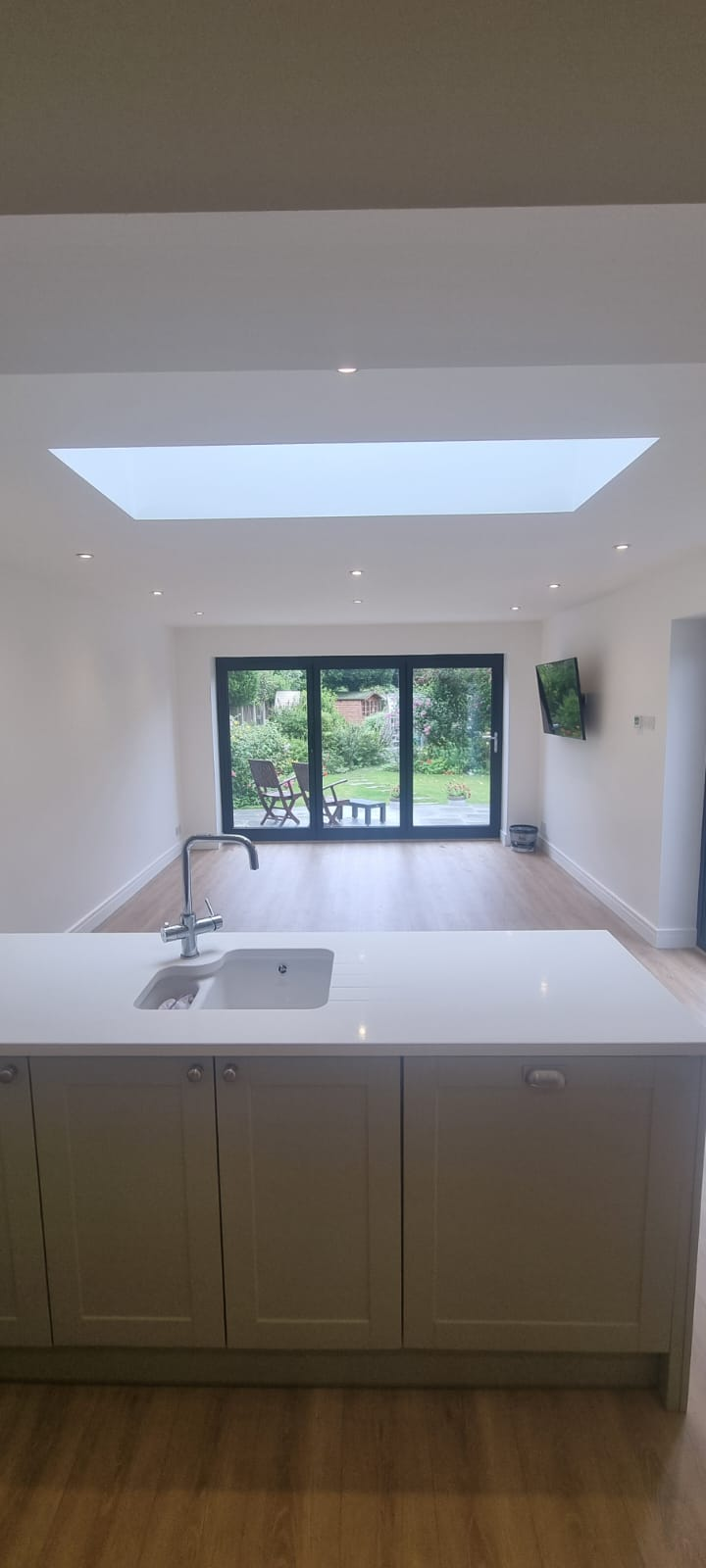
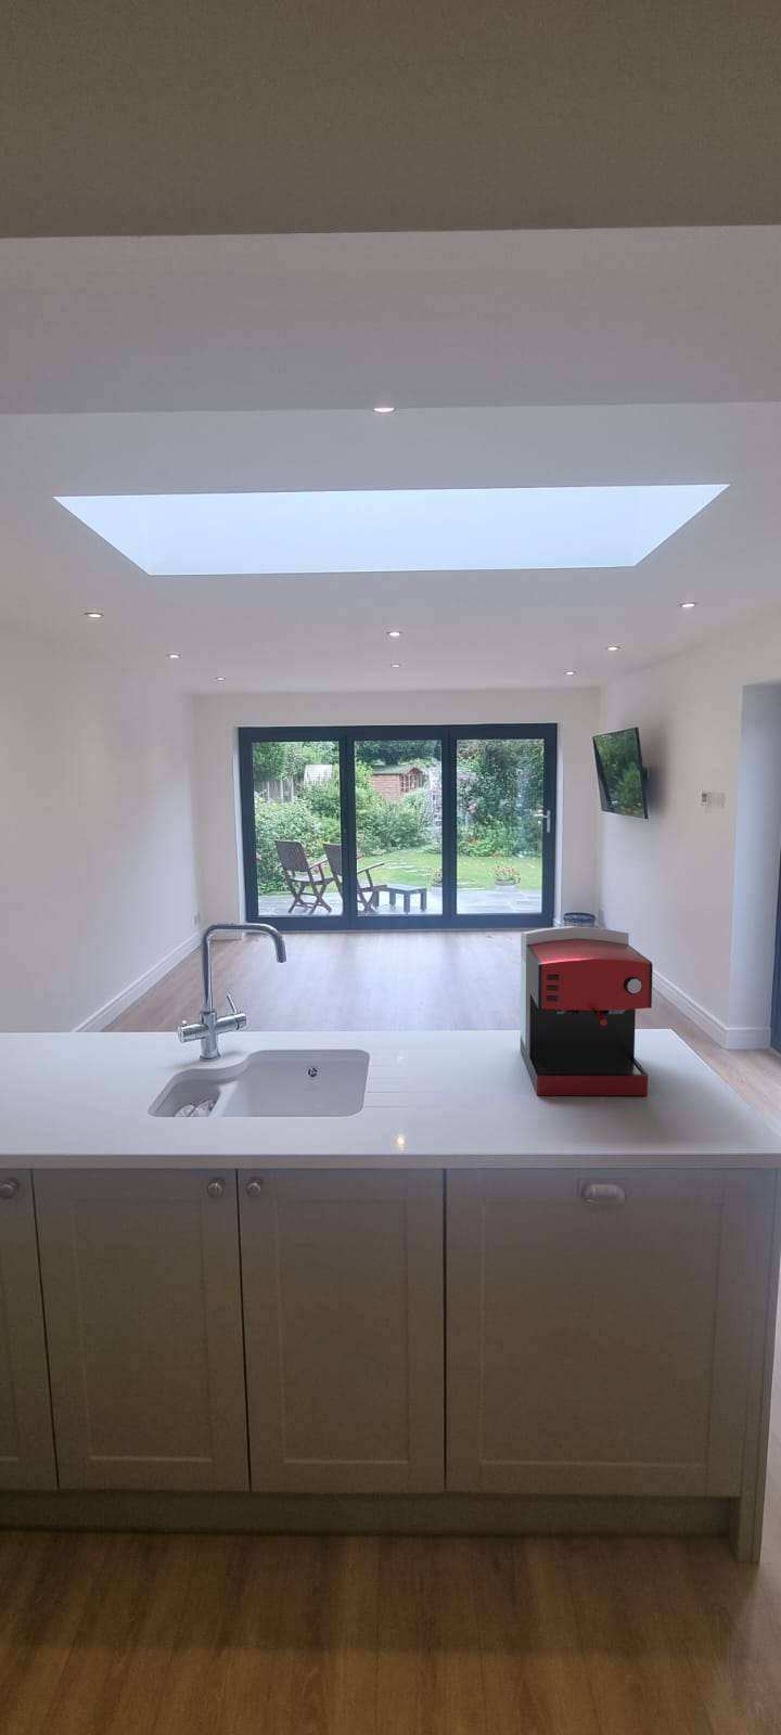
+ coffee maker [520,925,654,1097]
